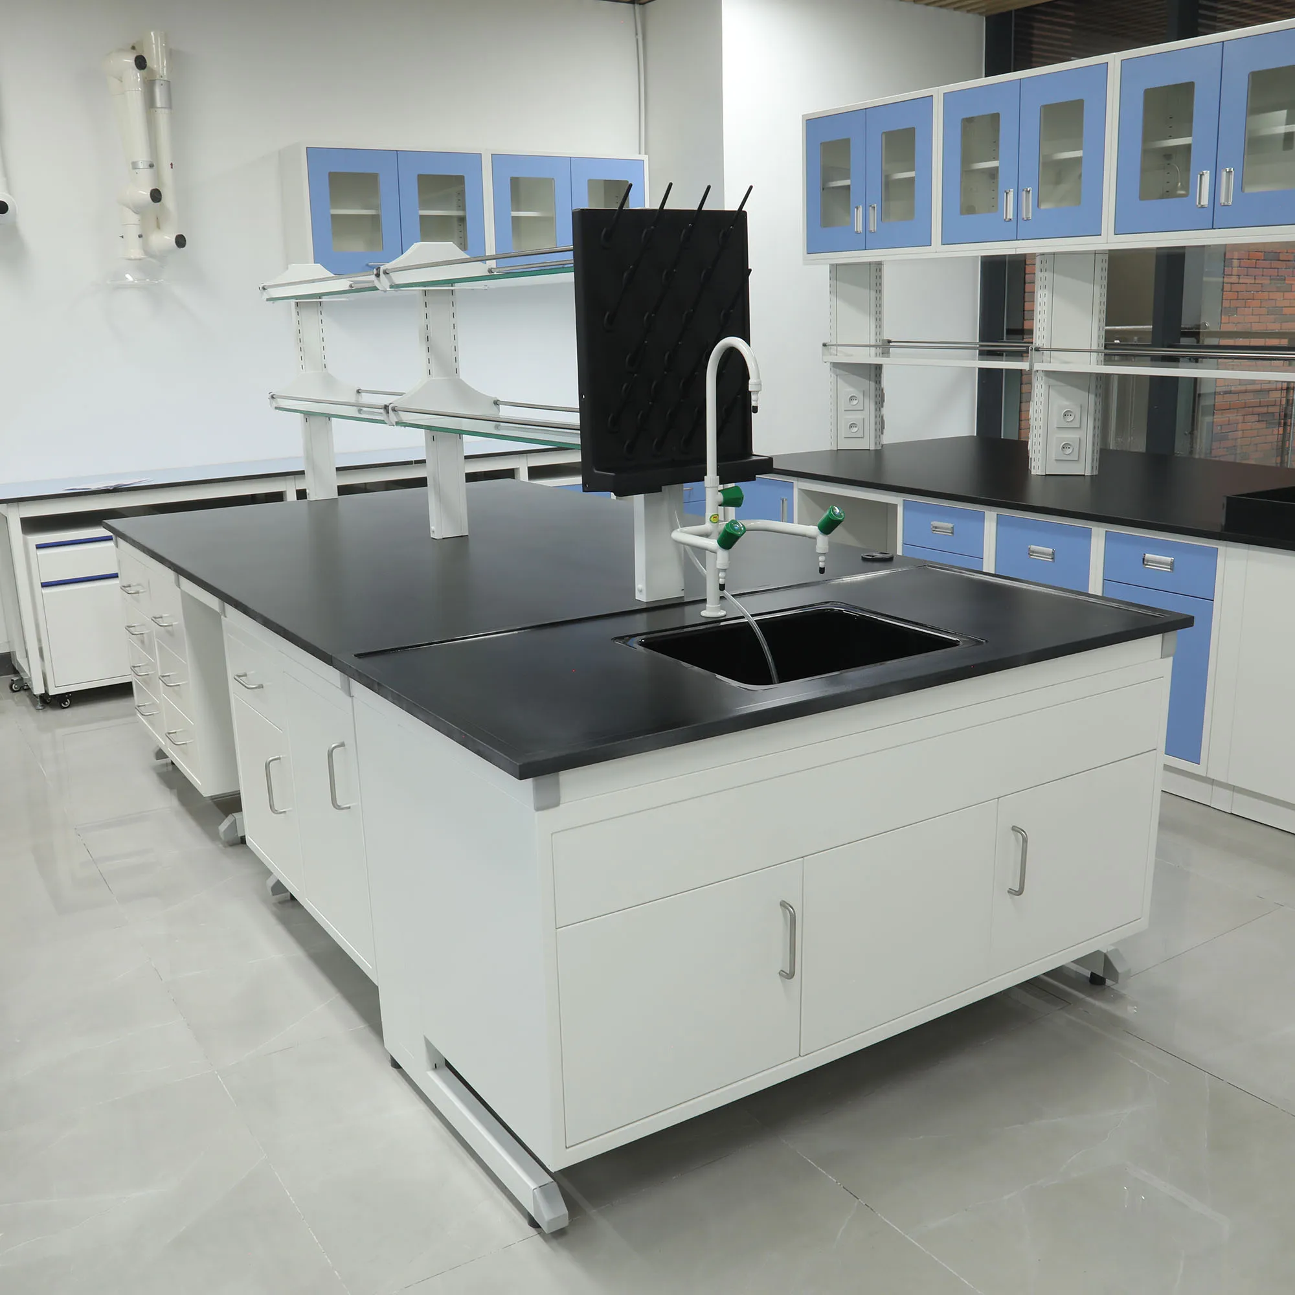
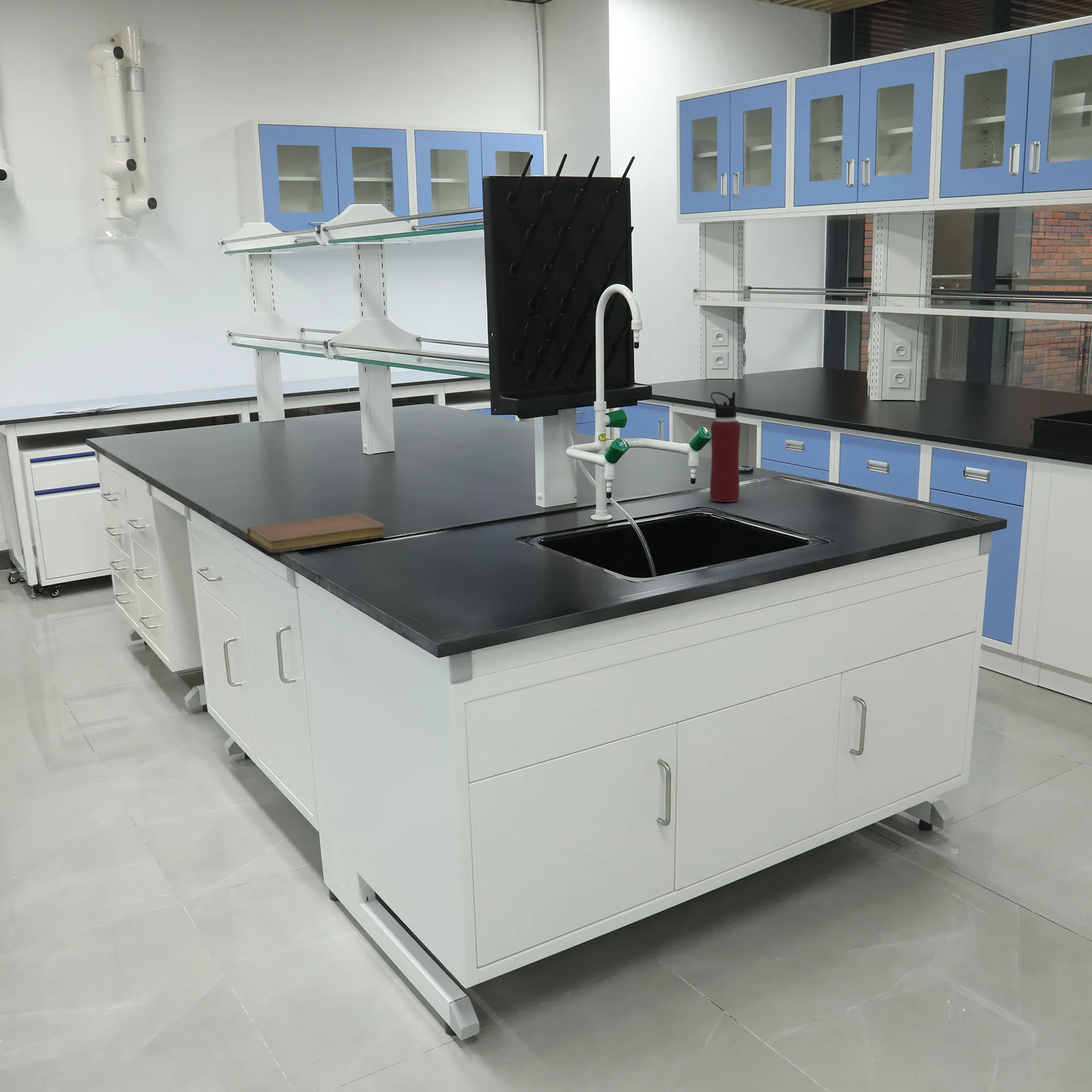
+ notebook [247,512,387,553]
+ water bottle [709,391,741,502]
